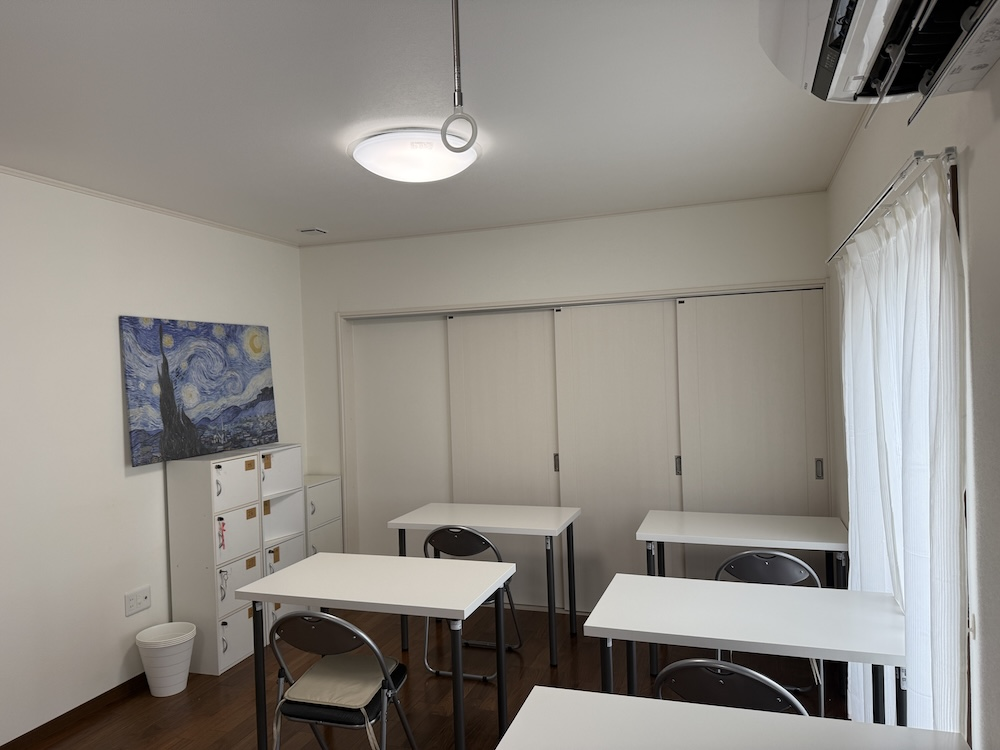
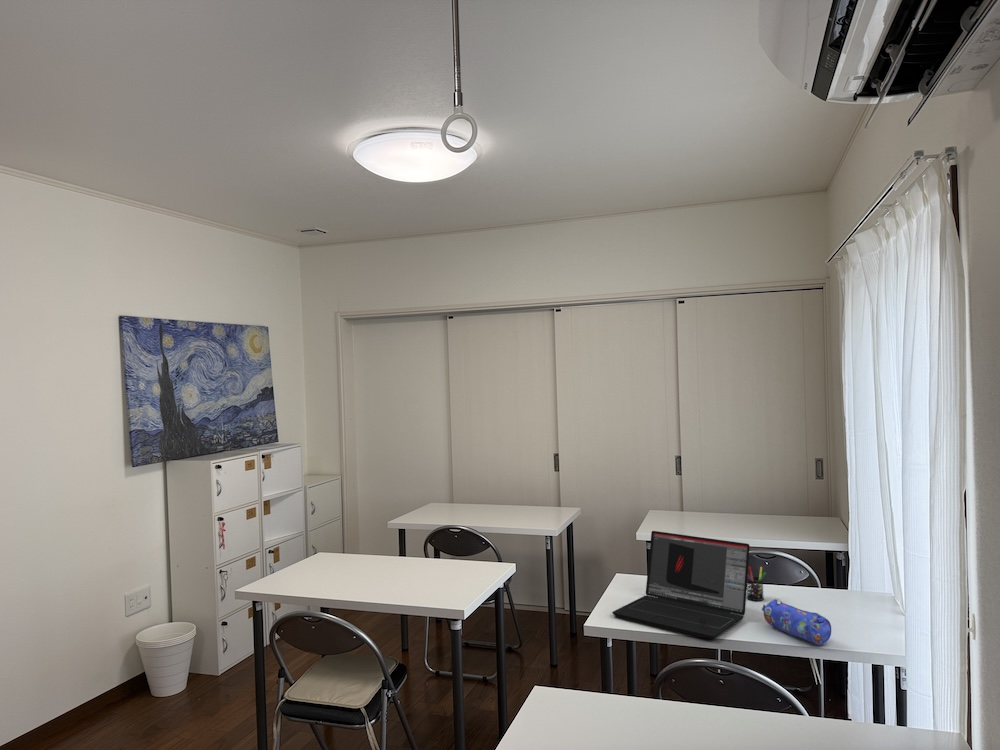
+ pencil case [760,597,832,646]
+ laptop [611,530,751,640]
+ pen holder [746,566,767,602]
